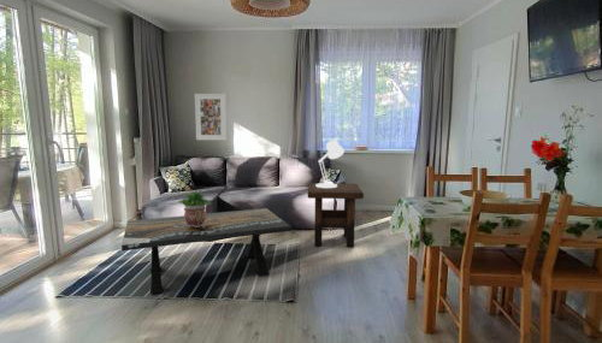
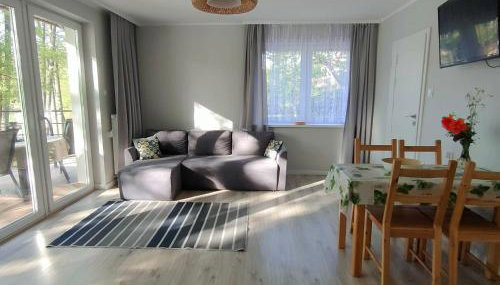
- side table [307,182,365,248]
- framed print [194,93,228,141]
- coffee table [120,207,293,295]
- table lamp [315,138,346,188]
- potted plant [178,188,212,227]
